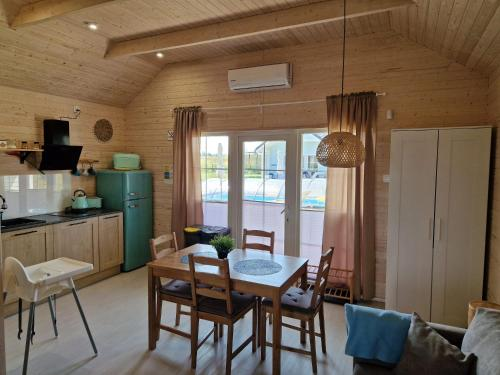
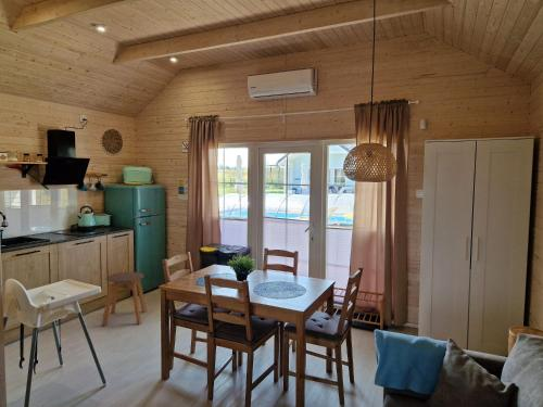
+ stool [101,271,148,327]
